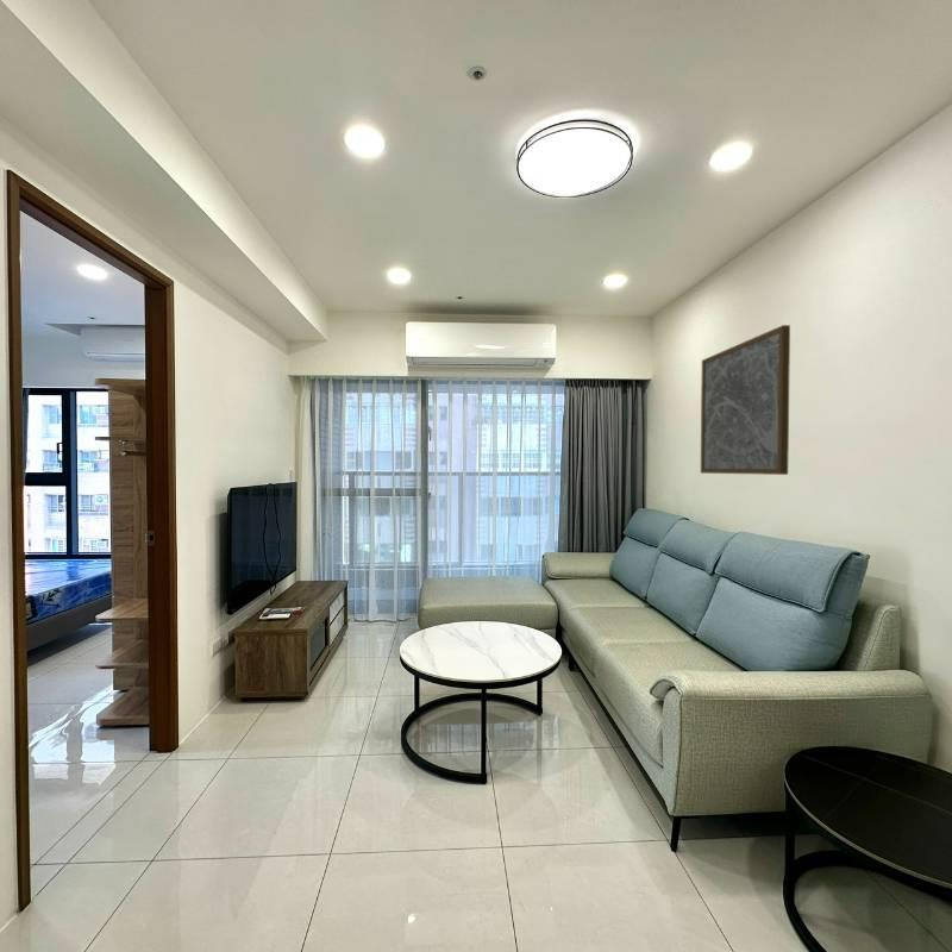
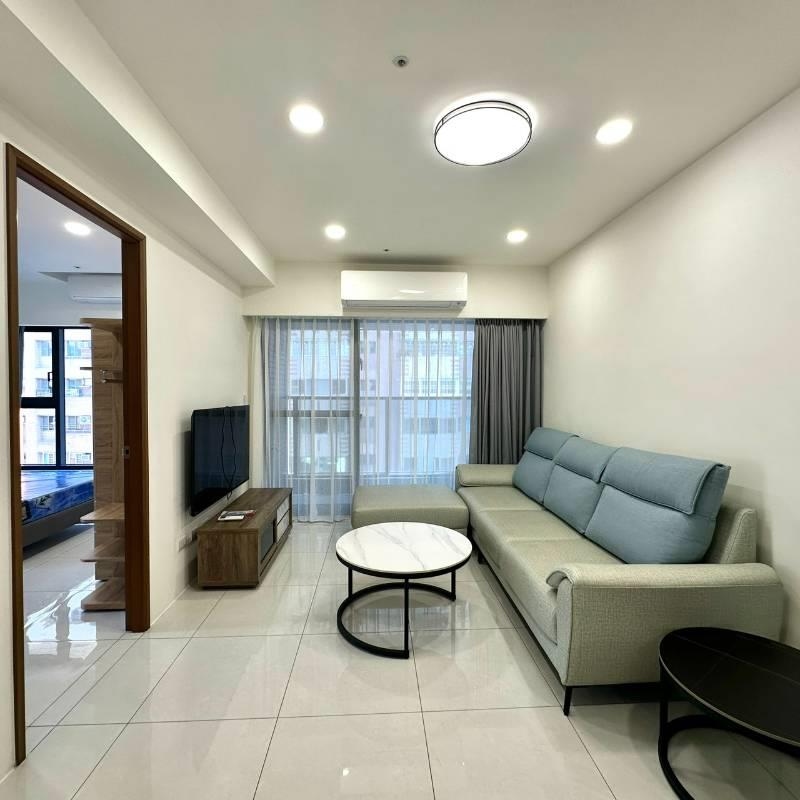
- wall art [700,324,791,476]
